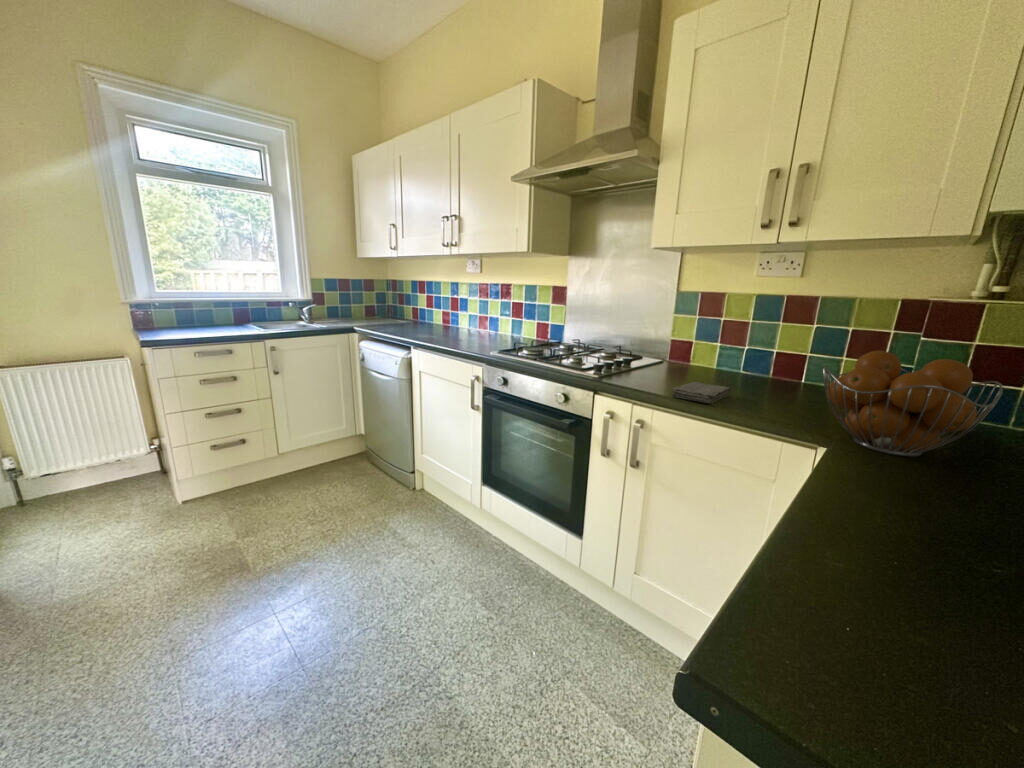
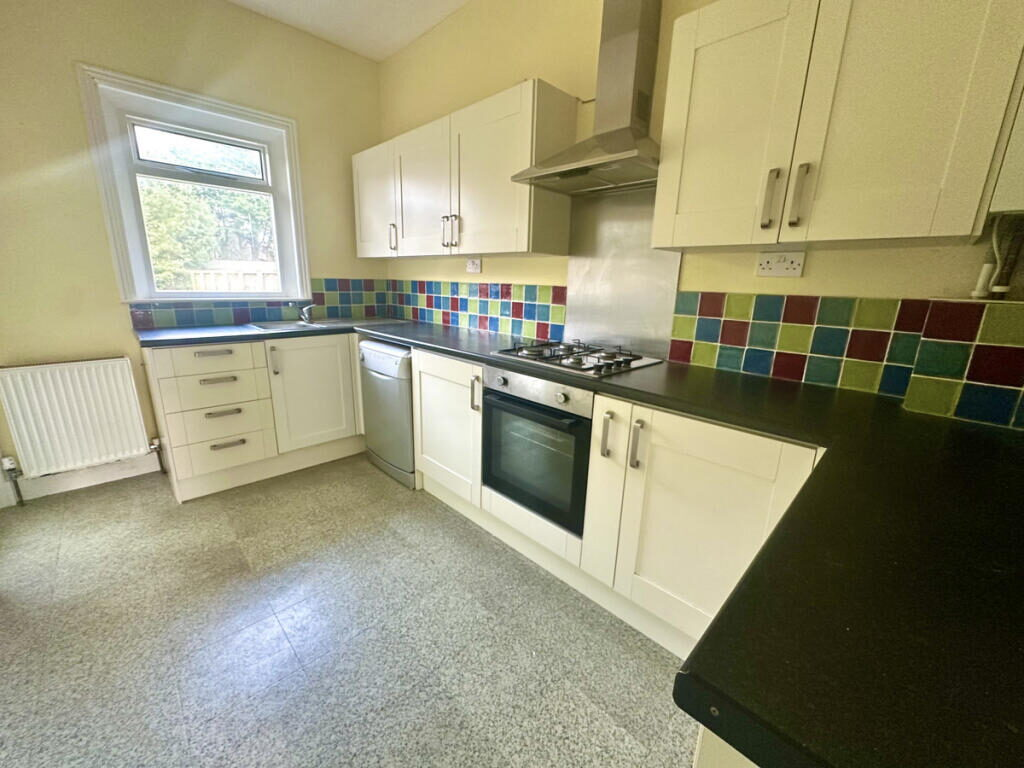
- washcloth [670,381,731,404]
- fruit basket [822,349,1004,457]
